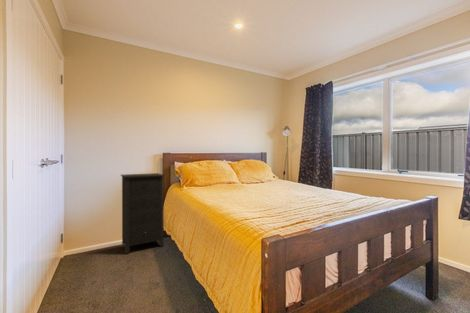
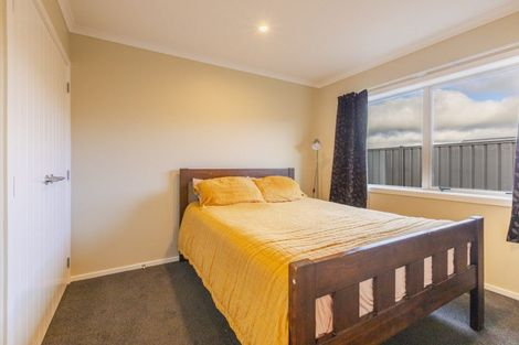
- cabinet [120,172,166,255]
